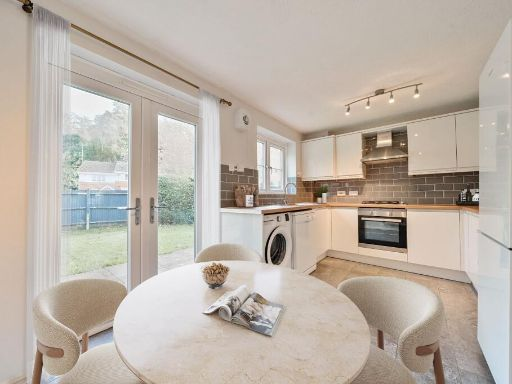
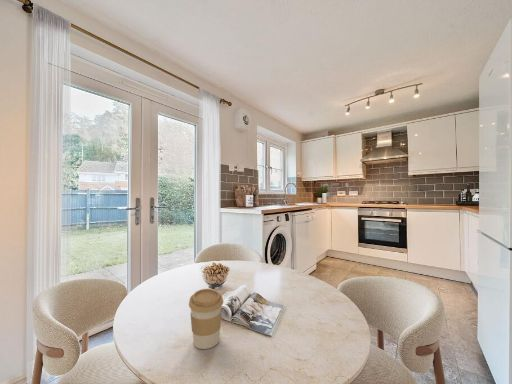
+ coffee cup [188,288,224,350]
